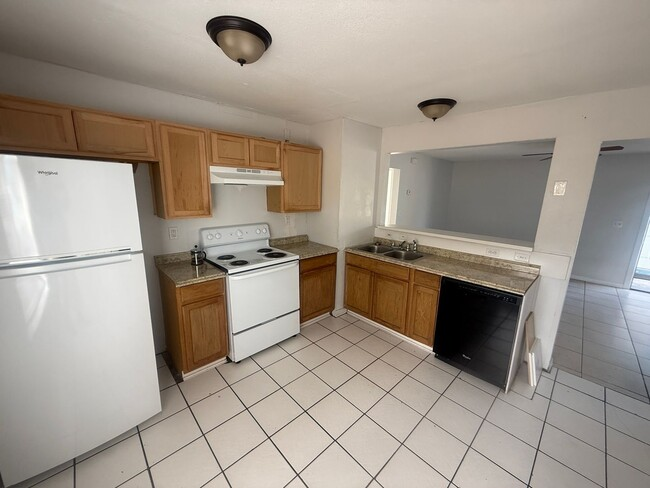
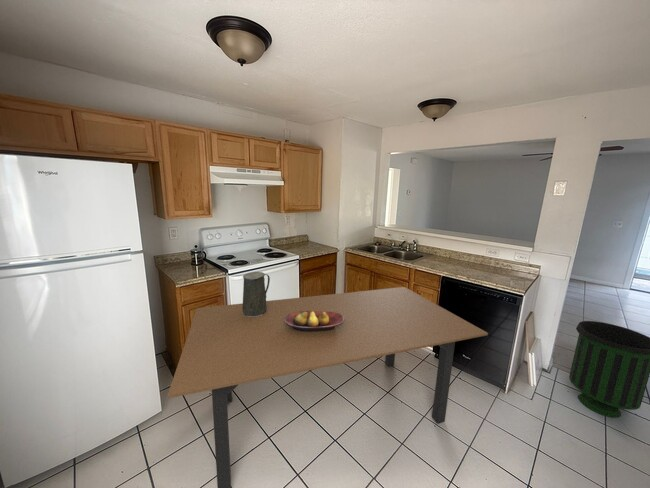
+ pitcher [242,271,271,317]
+ fruit bowl [284,311,344,332]
+ dining table [167,286,489,488]
+ trash can [568,320,650,419]
